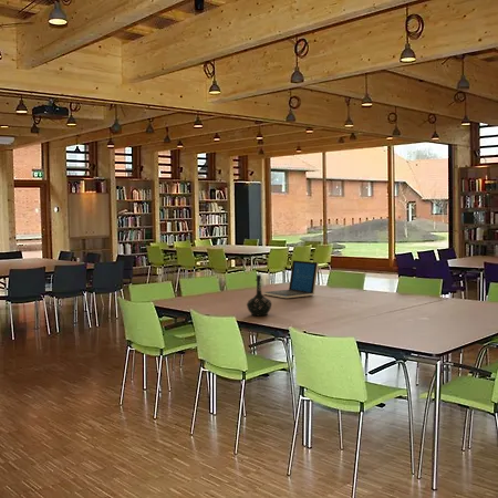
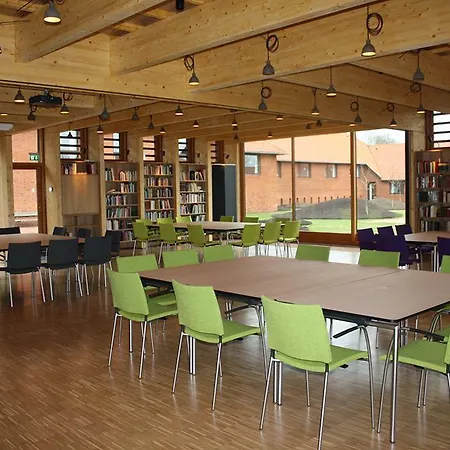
- laptop [262,259,320,299]
- bottle [246,273,273,317]
